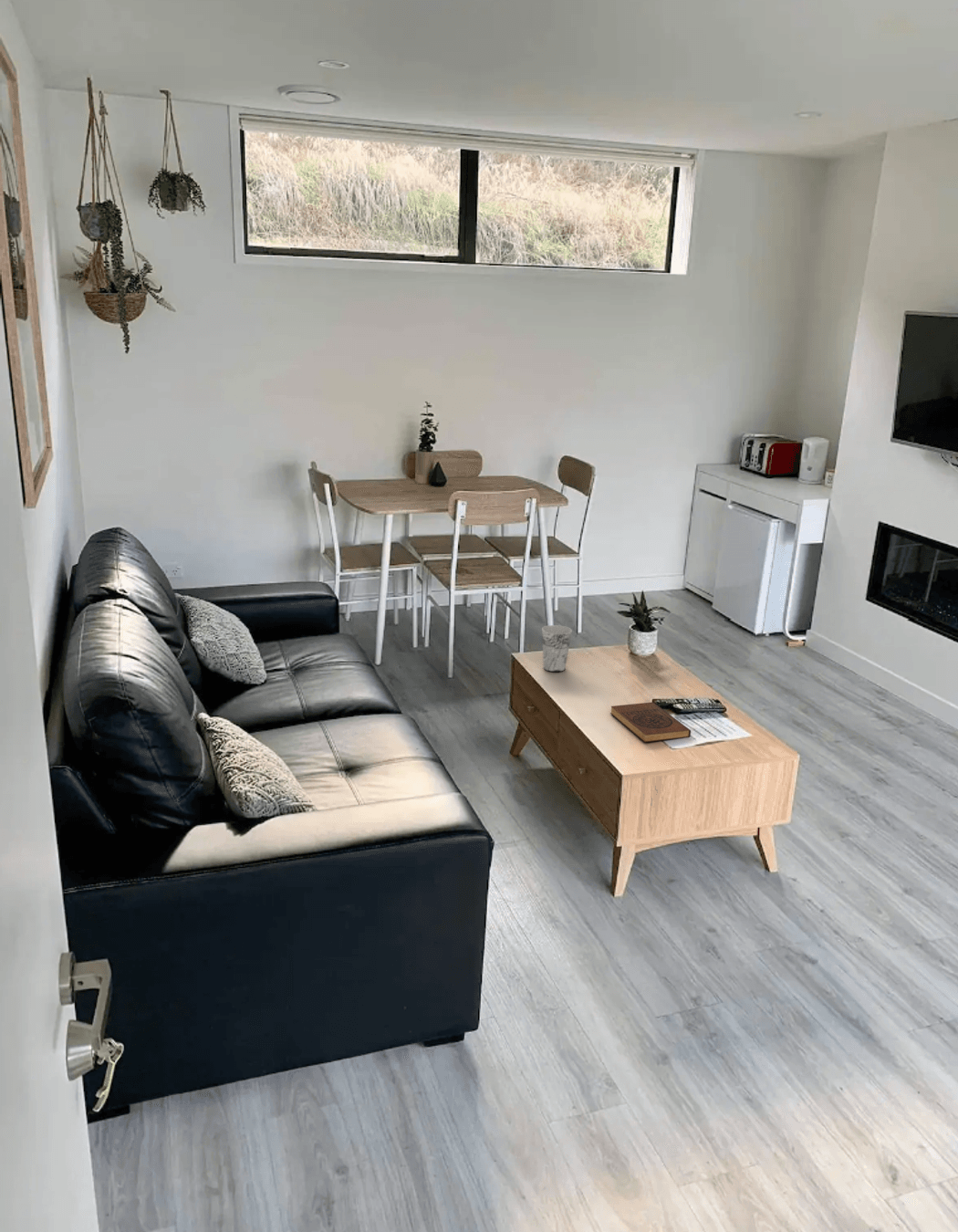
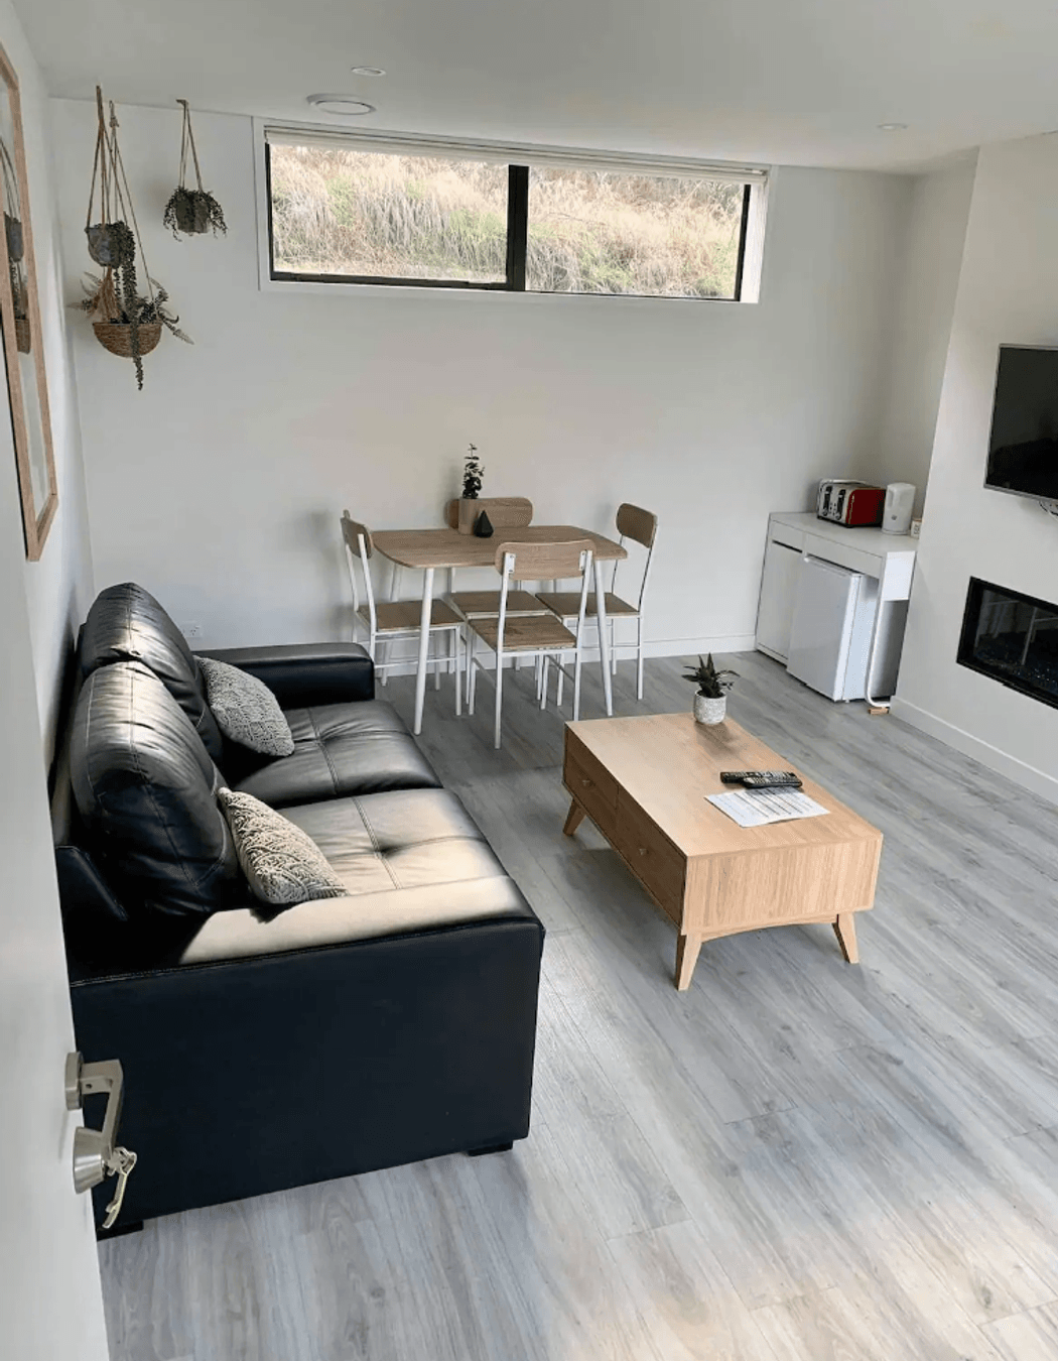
- cup [541,624,573,673]
- book [609,702,692,743]
